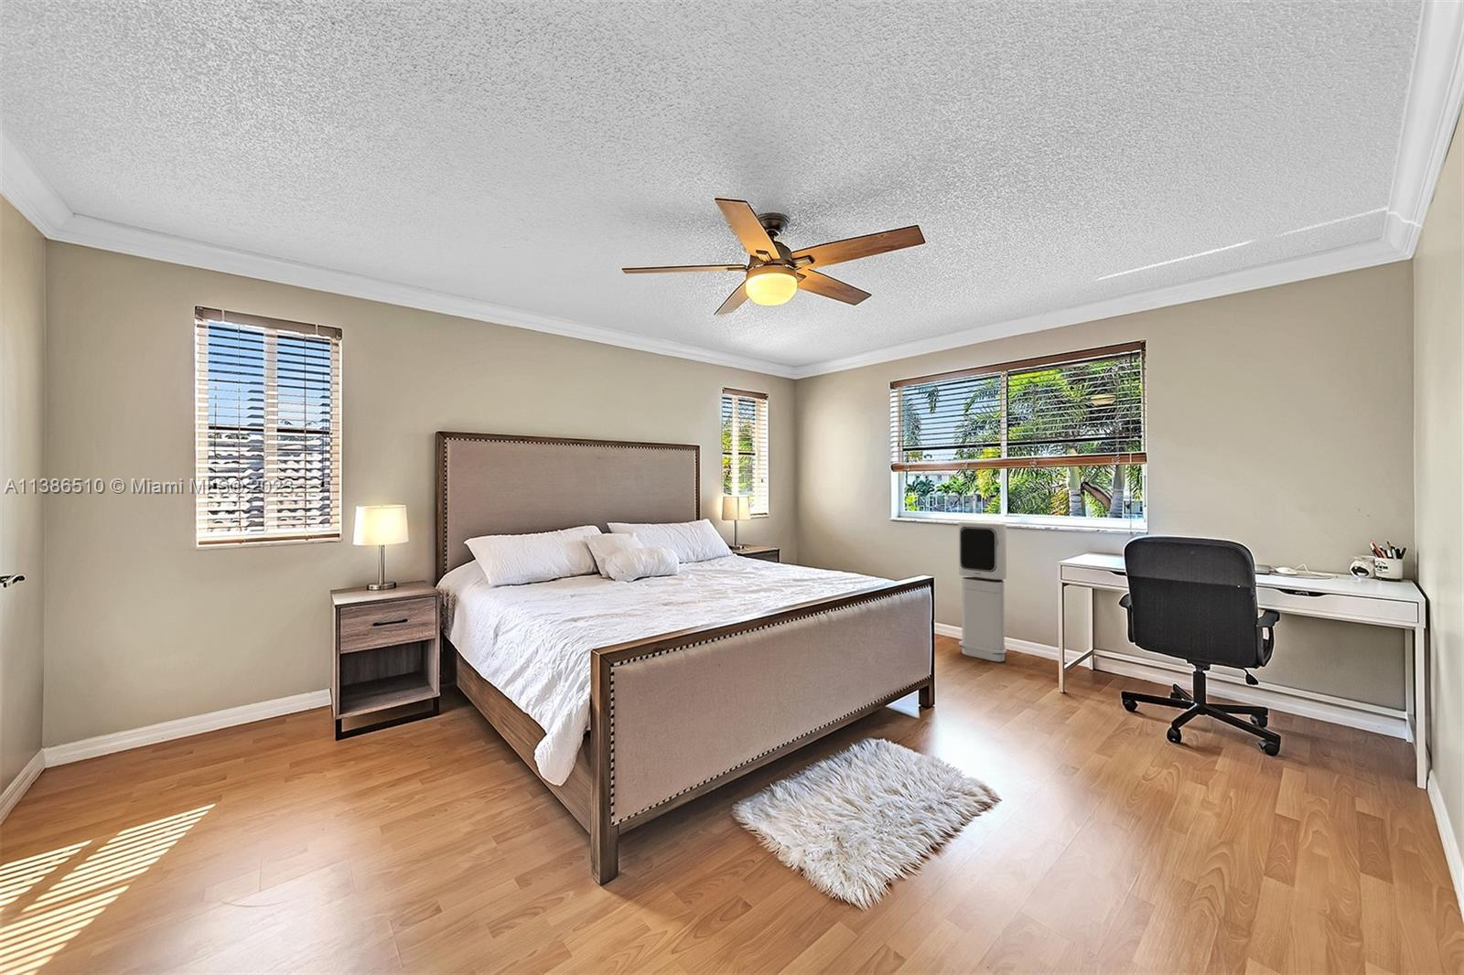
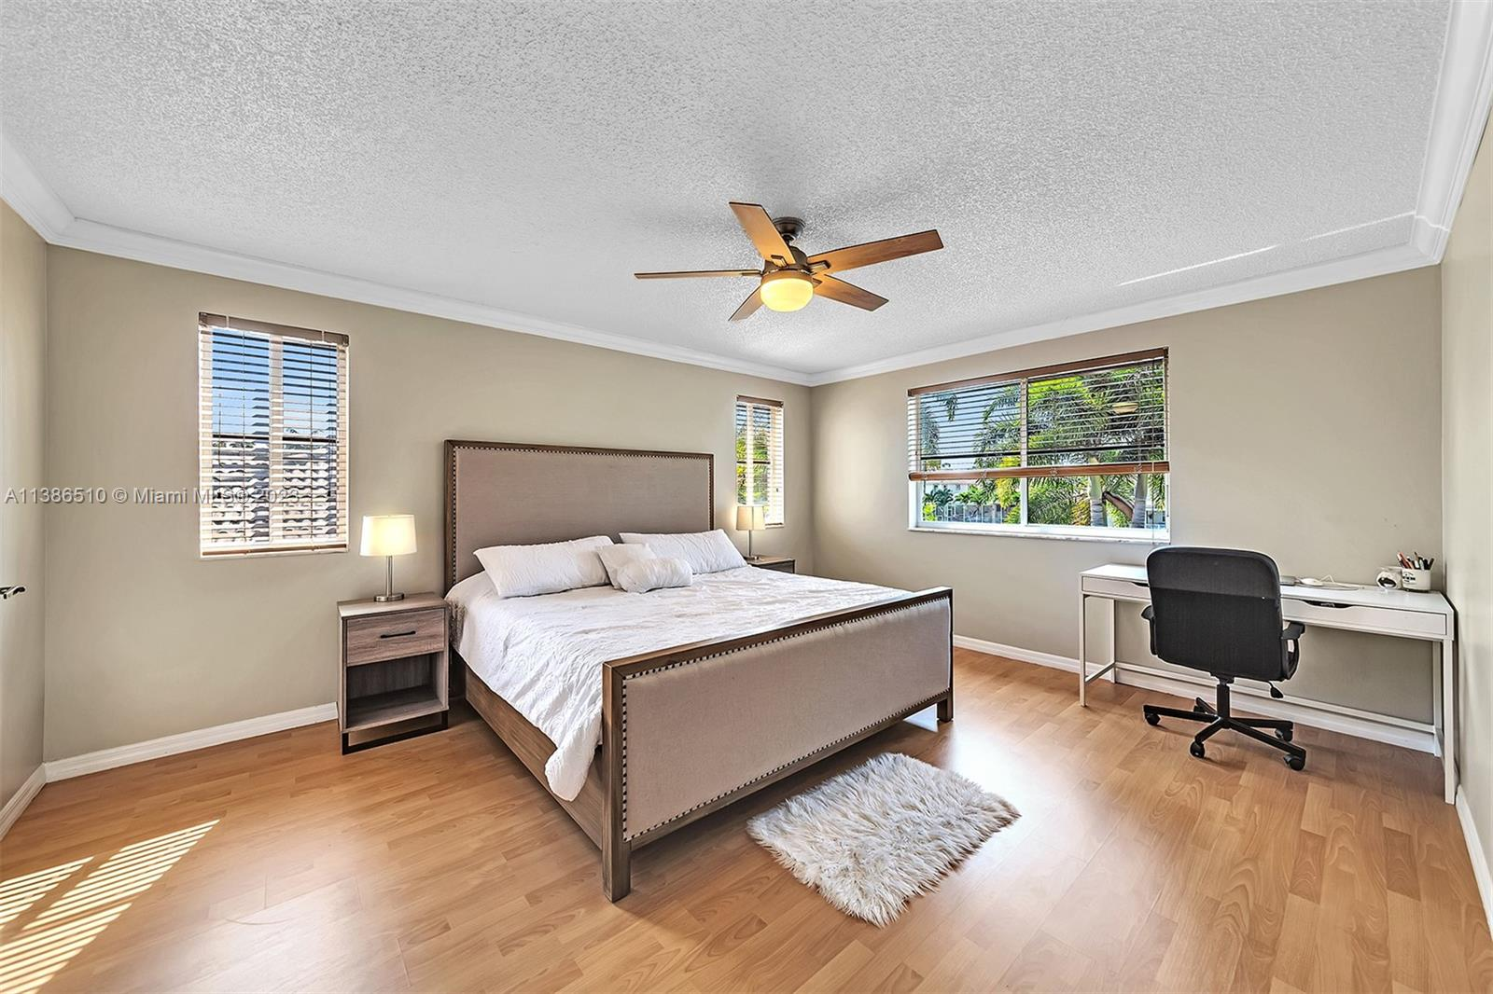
- air purifier [958,519,1008,663]
